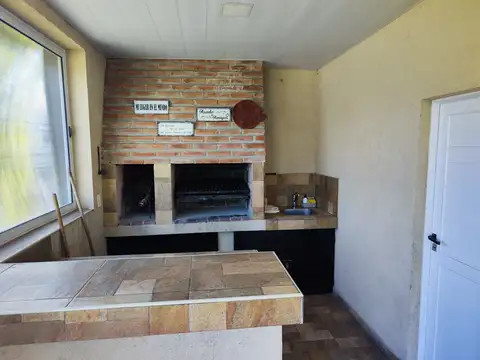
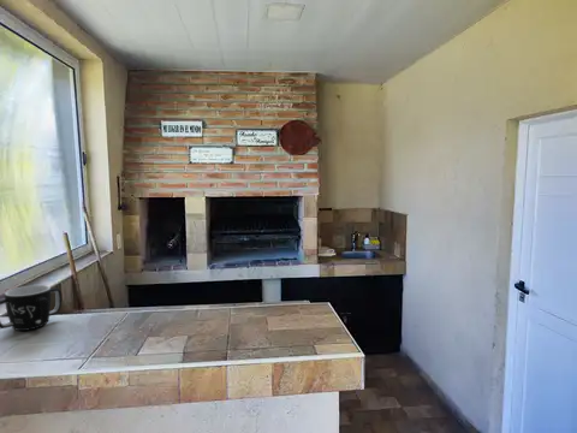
+ mug [0,284,63,332]
